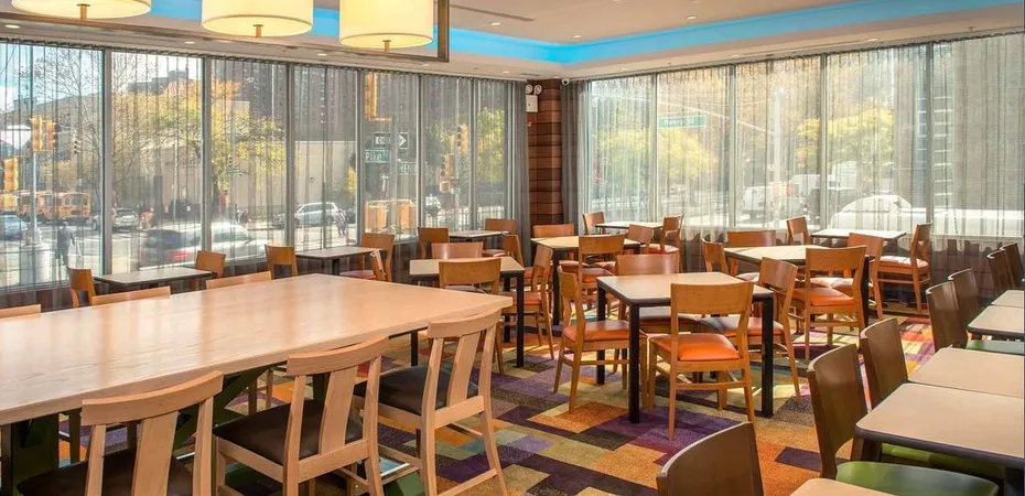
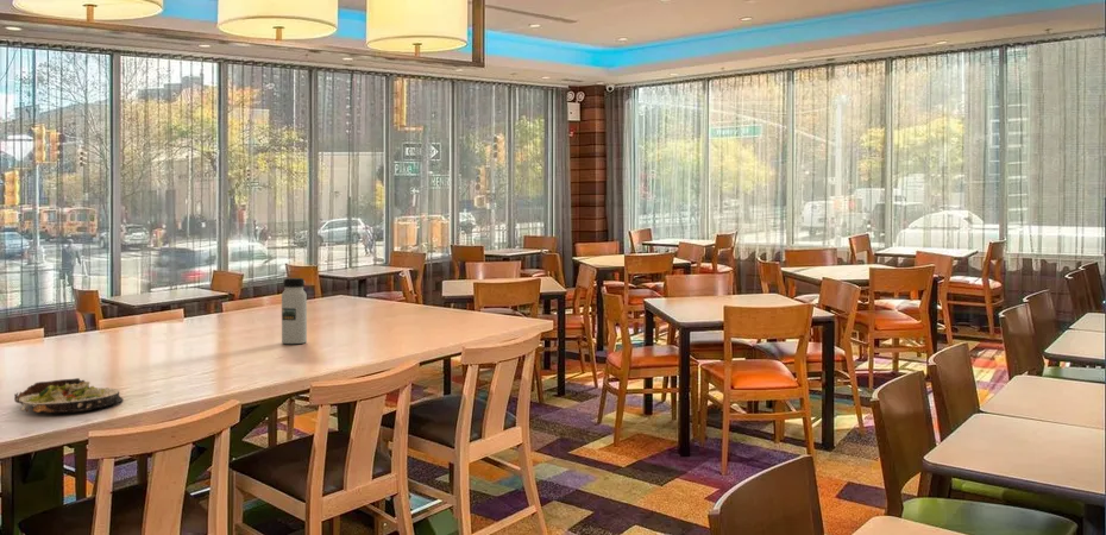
+ salad plate [13,377,125,414]
+ water bottle [281,277,308,345]
